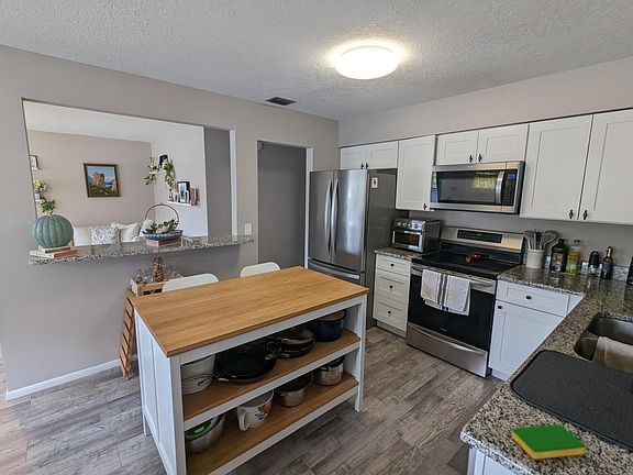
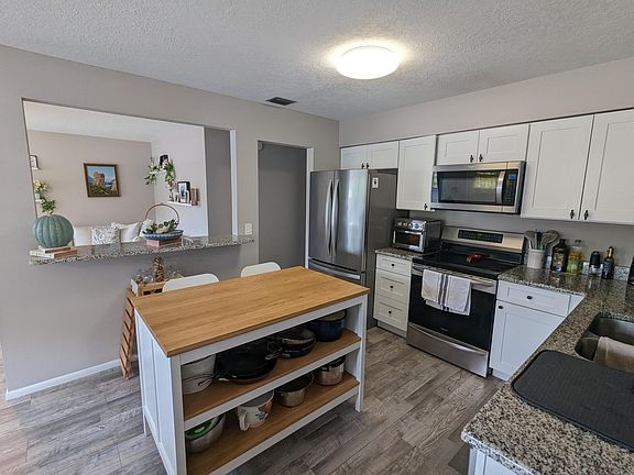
- dish sponge [511,423,587,461]
